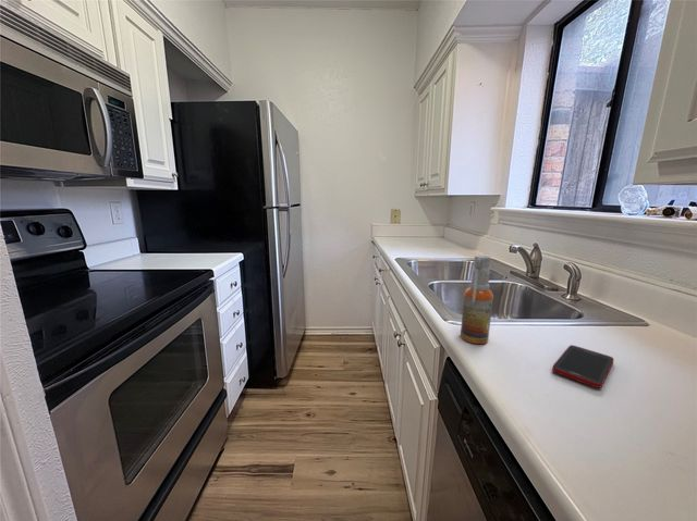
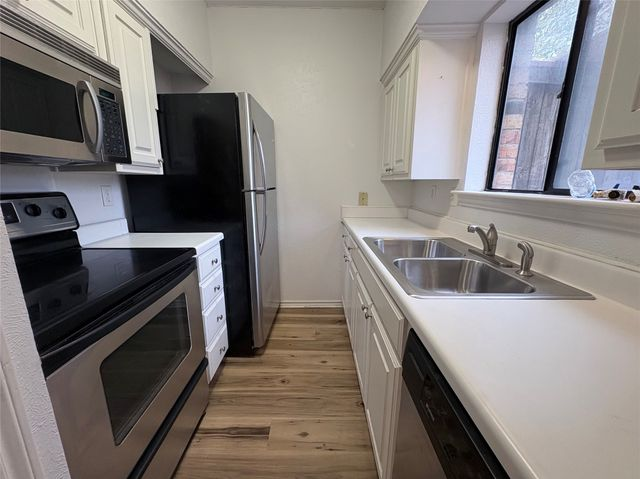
- spray bottle [460,255,494,345]
- cell phone [551,344,615,389]
